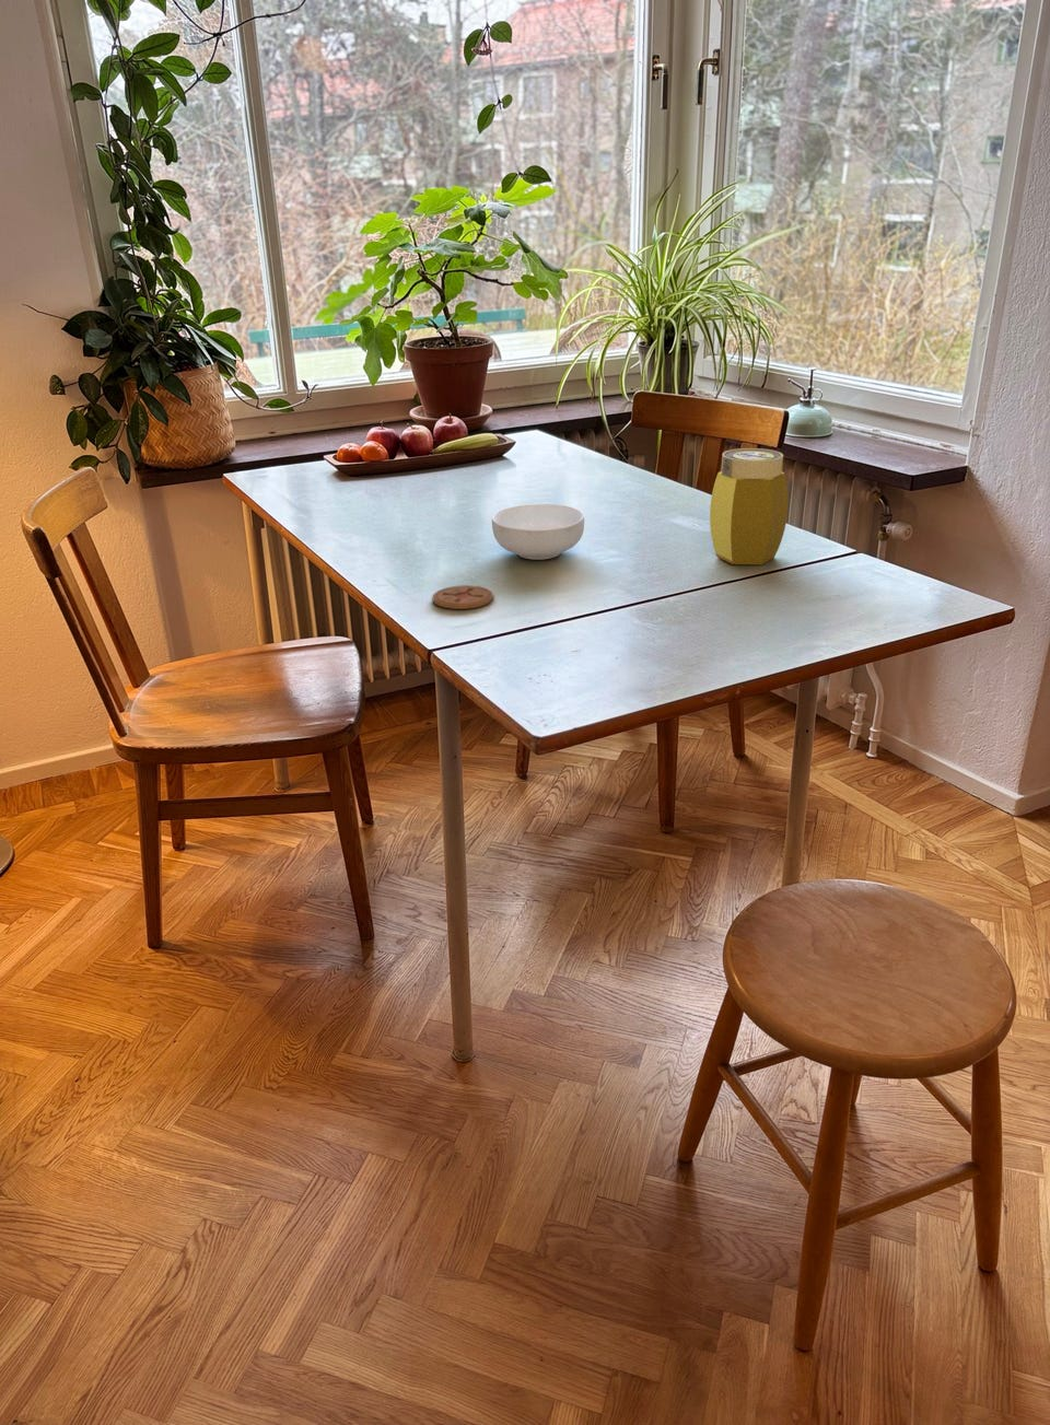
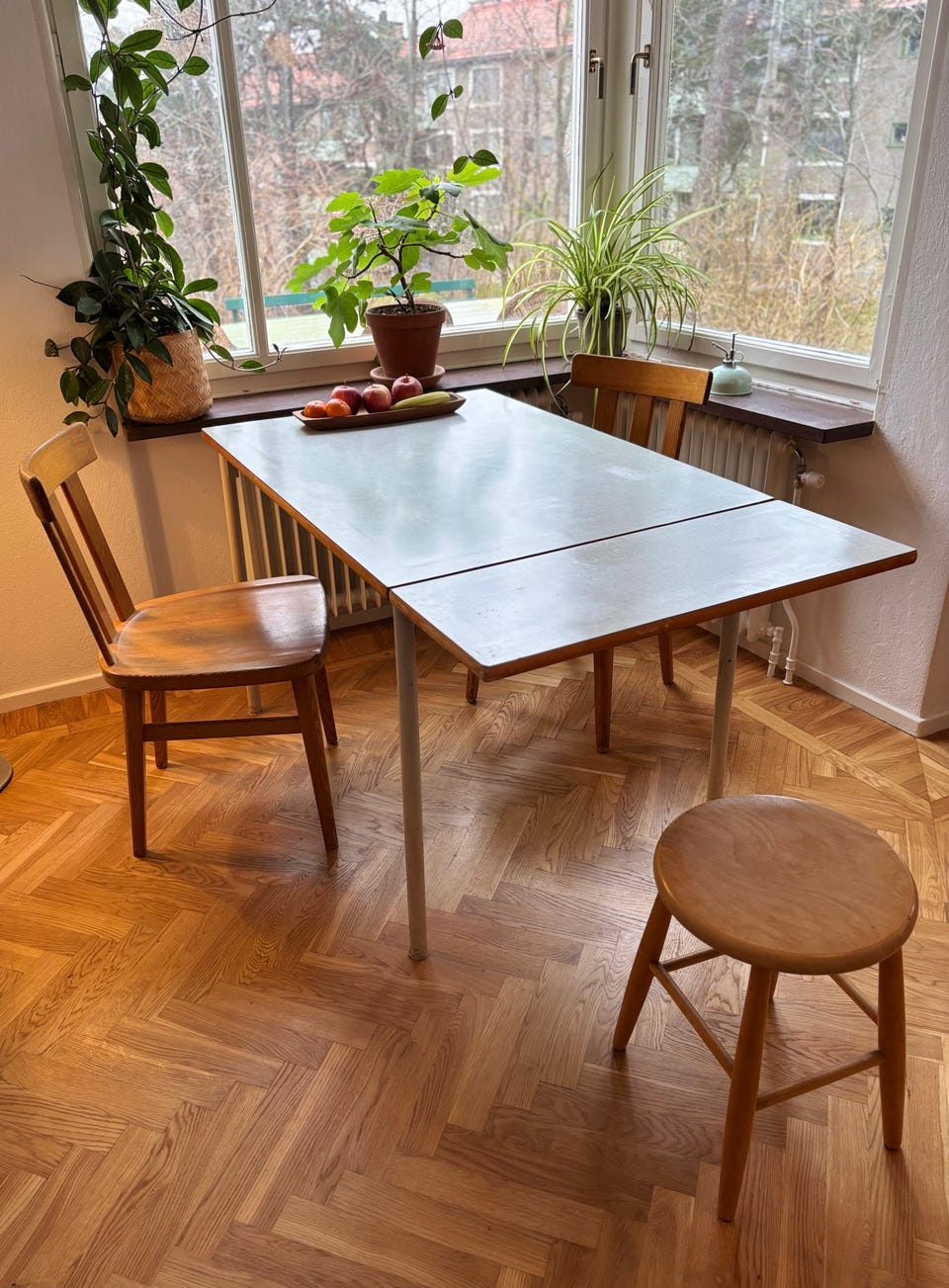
- cereal bowl [491,503,585,561]
- jar [709,447,789,565]
- coaster [430,584,495,611]
